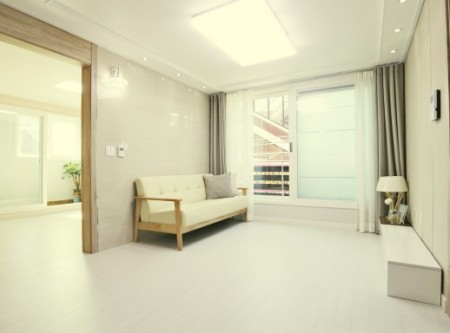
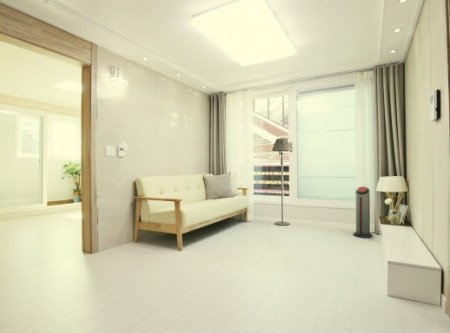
+ air purifier [352,186,374,239]
+ floor lamp [271,137,292,226]
